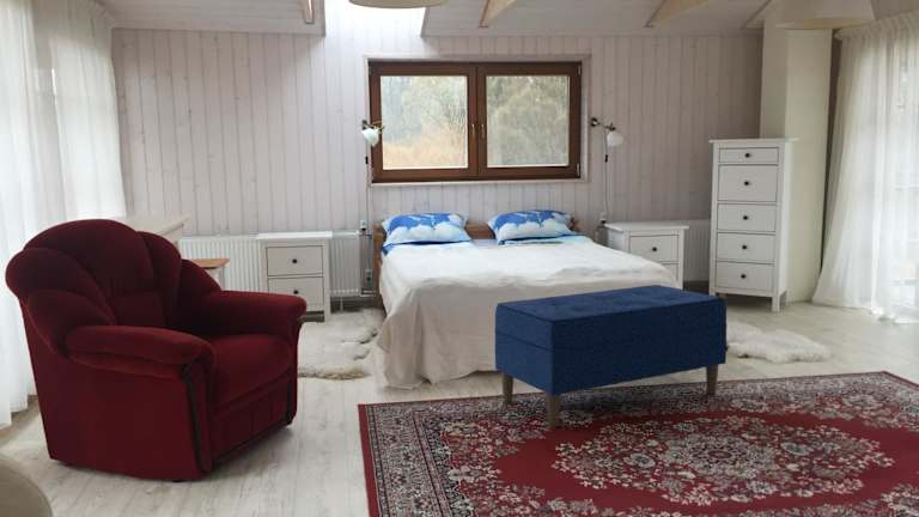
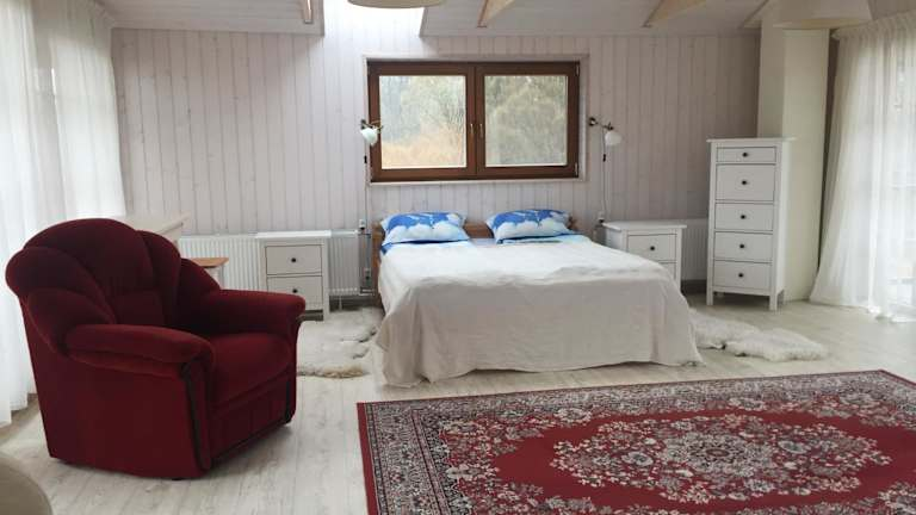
- bench [493,284,729,428]
